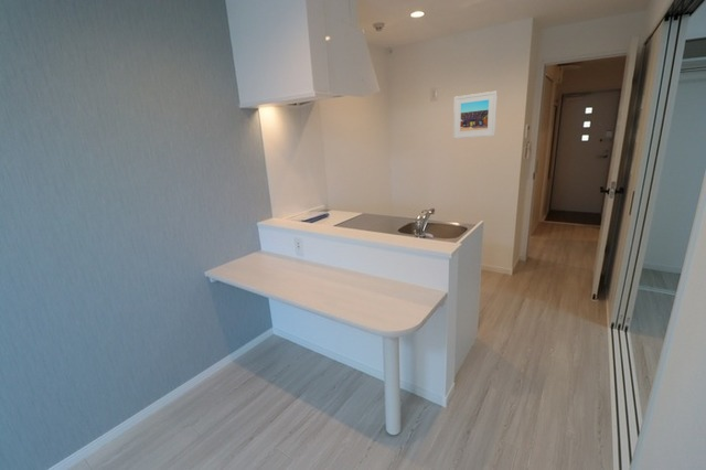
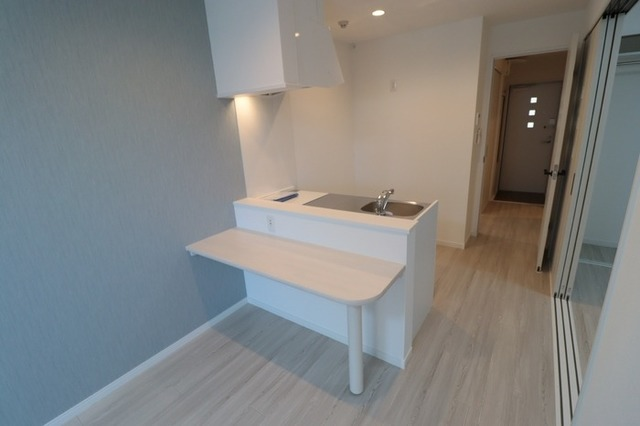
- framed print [452,90,499,140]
